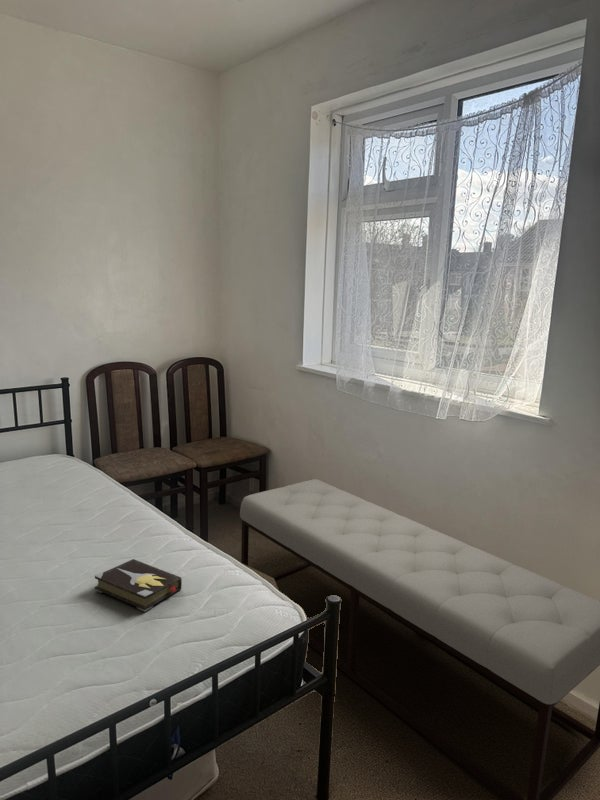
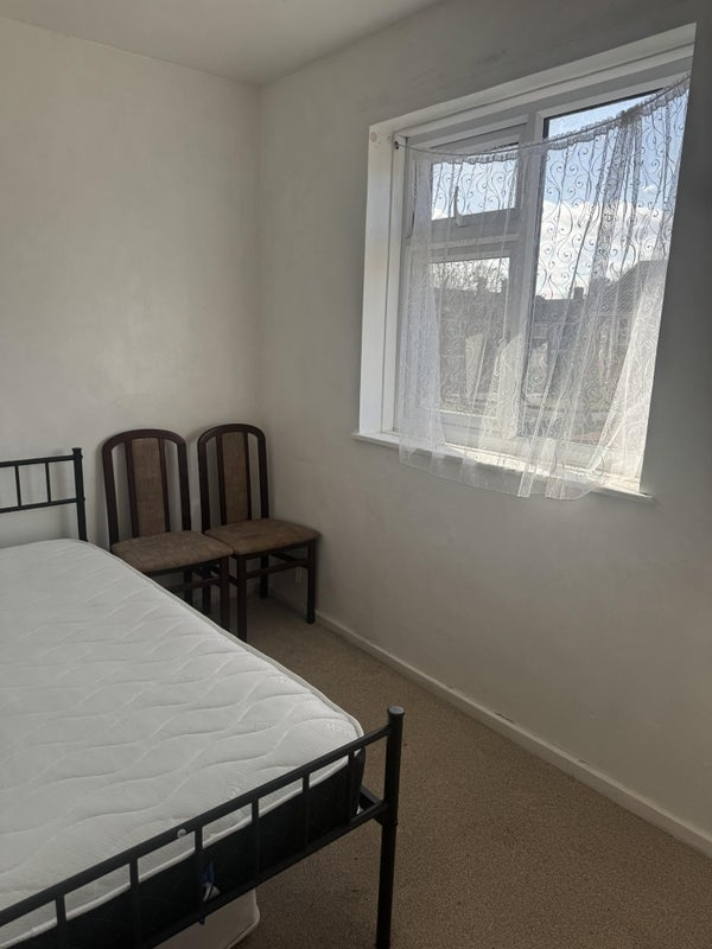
- bench [239,478,600,800]
- hardback book [94,558,183,613]
